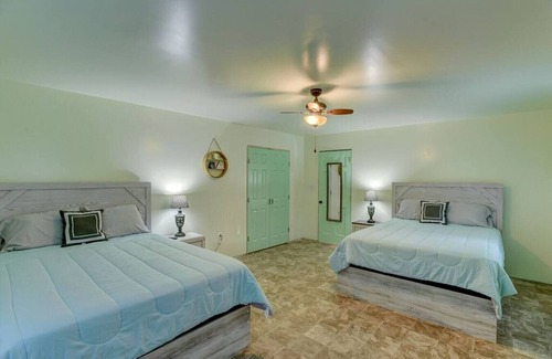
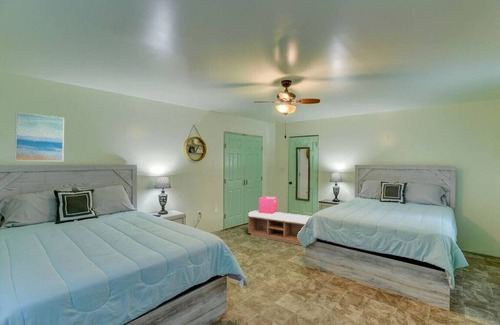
+ wall art [14,111,65,163]
+ bench [247,209,312,246]
+ storage bin [258,195,278,214]
